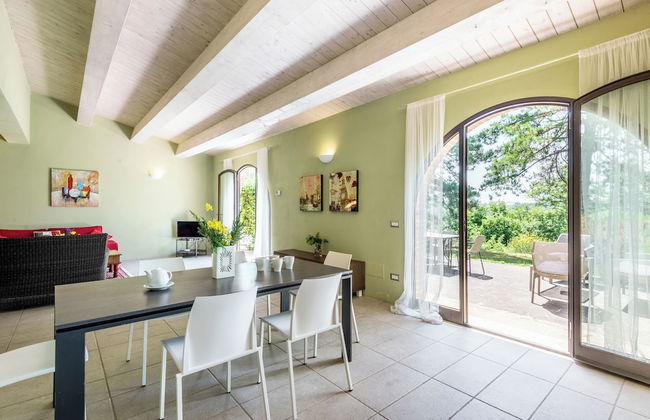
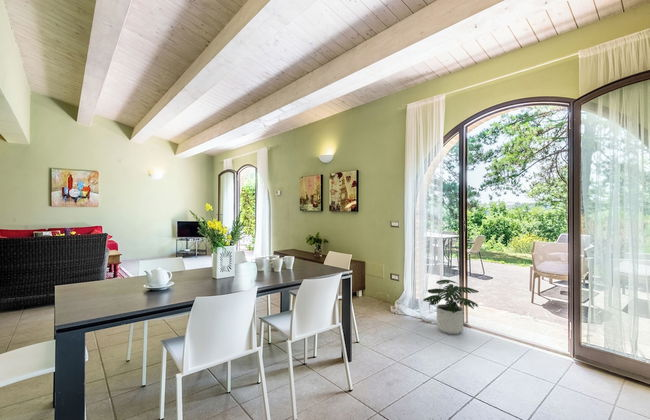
+ potted plant [422,279,480,335]
